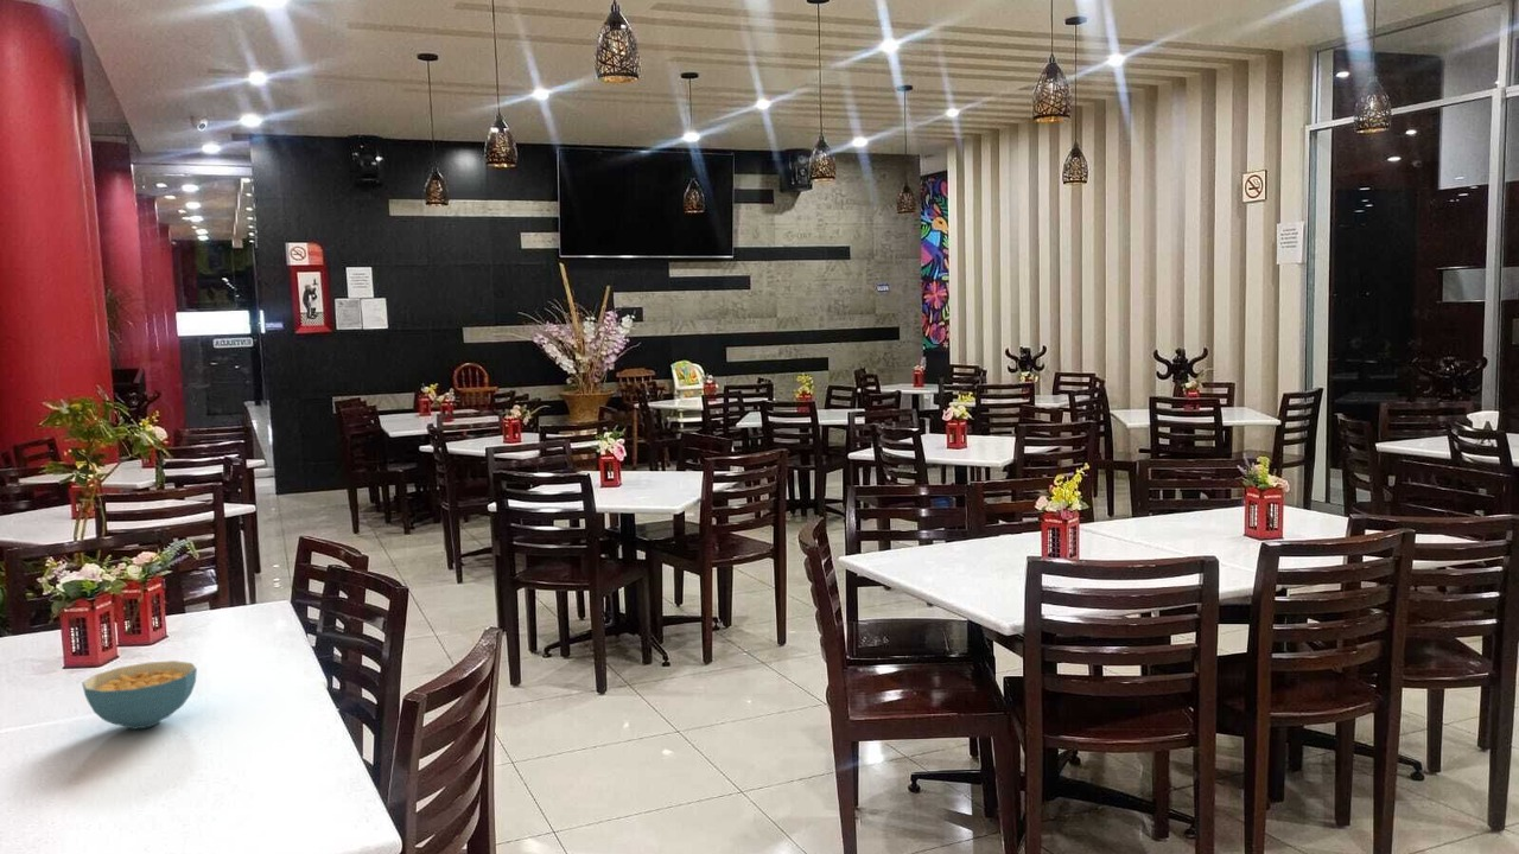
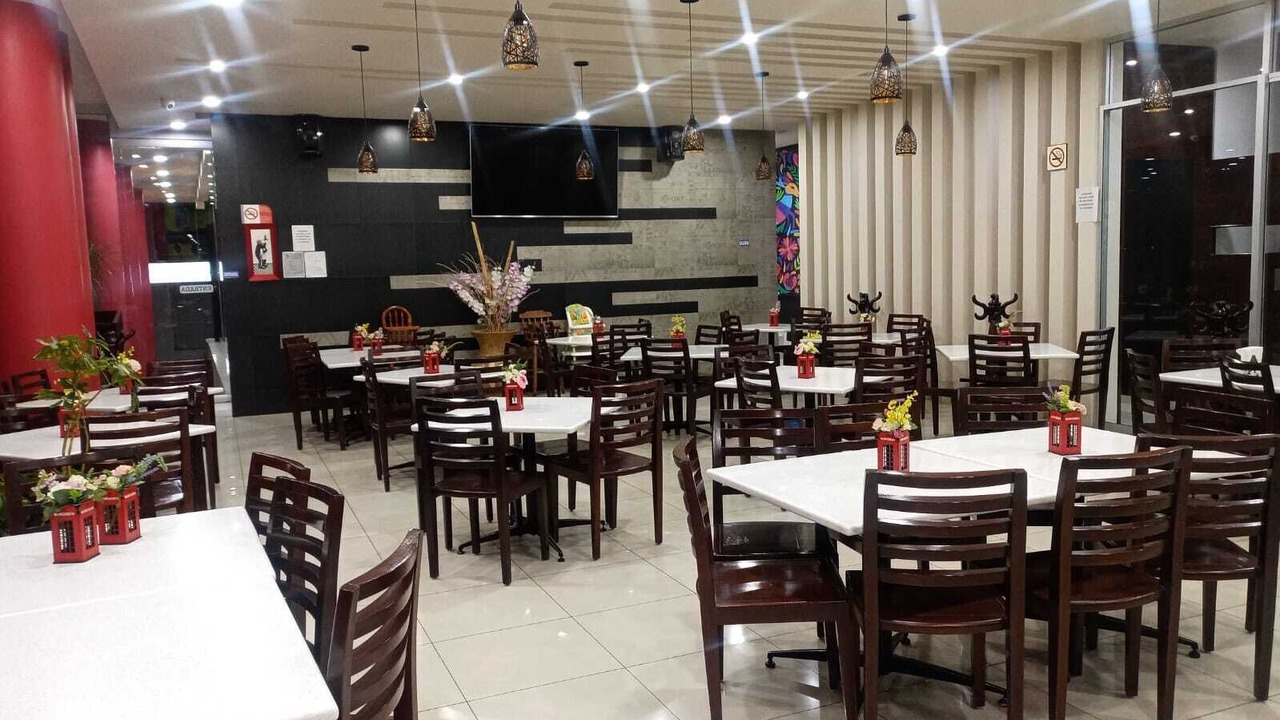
- cereal bowl [81,659,198,731]
